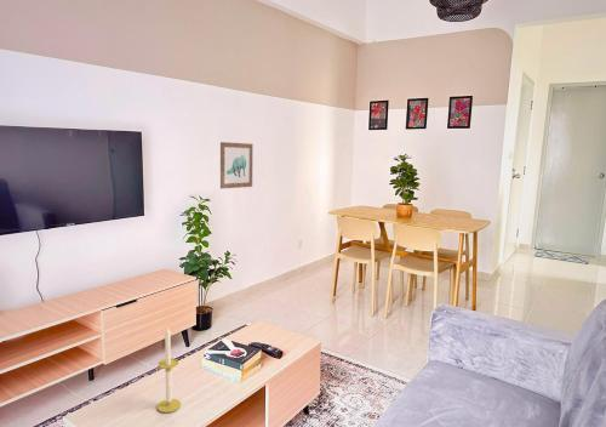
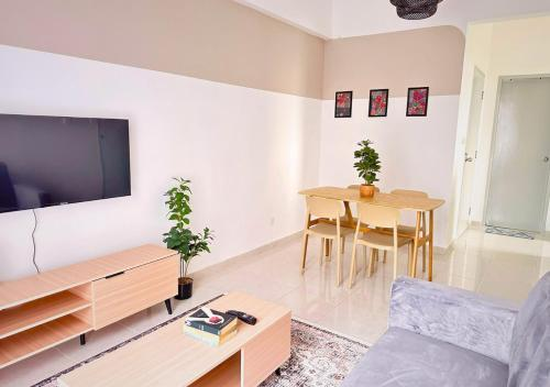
- wall art [219,141,255,190]
- candle [156,326,182,414]
